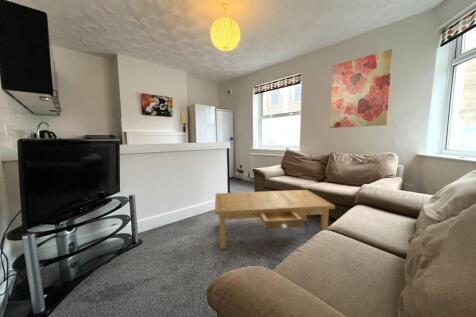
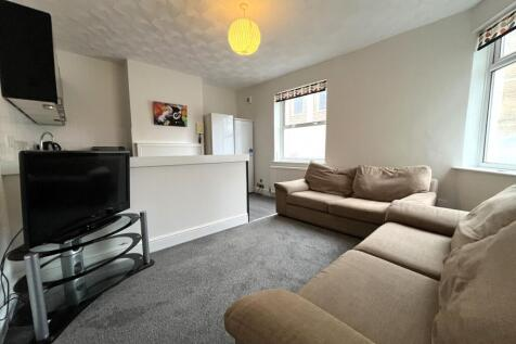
- wall art [329,48,393,129]
- coffee table [214,189,336,250]
